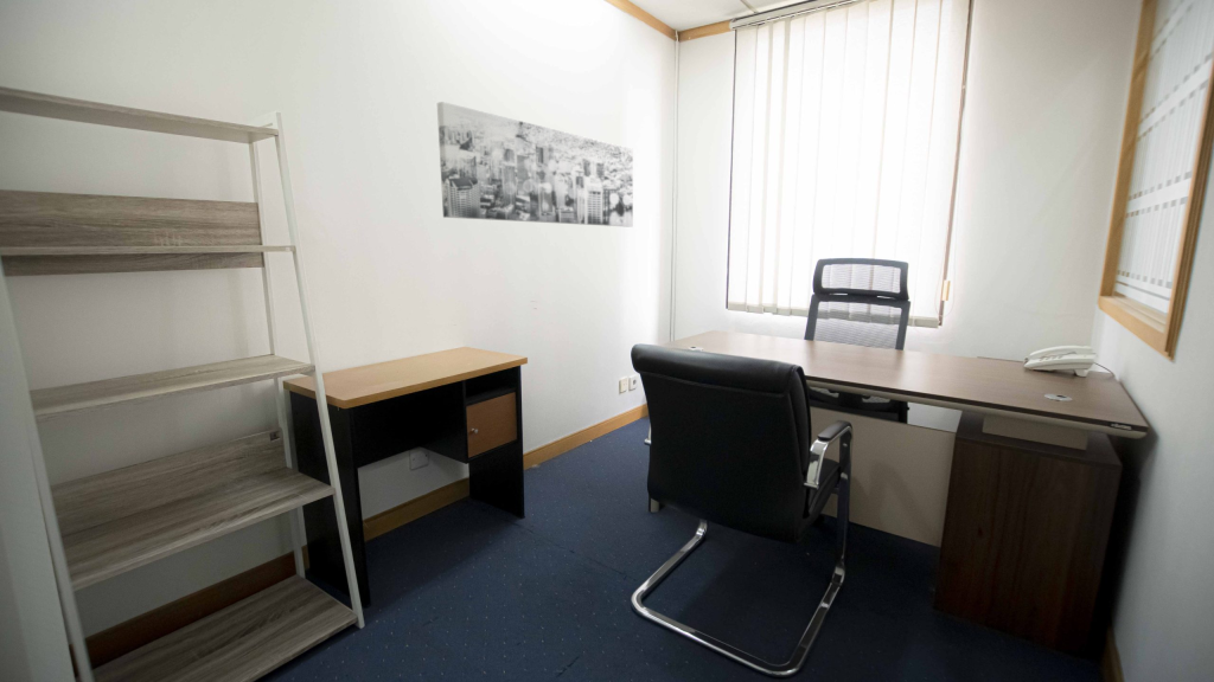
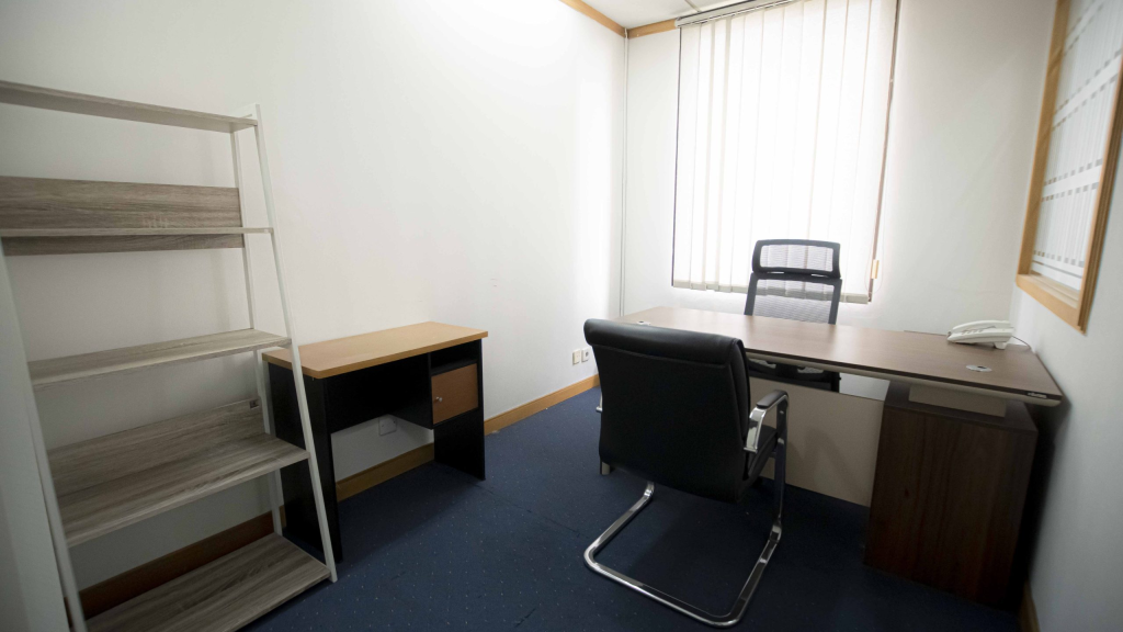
- wall art [436,101,634,227]
